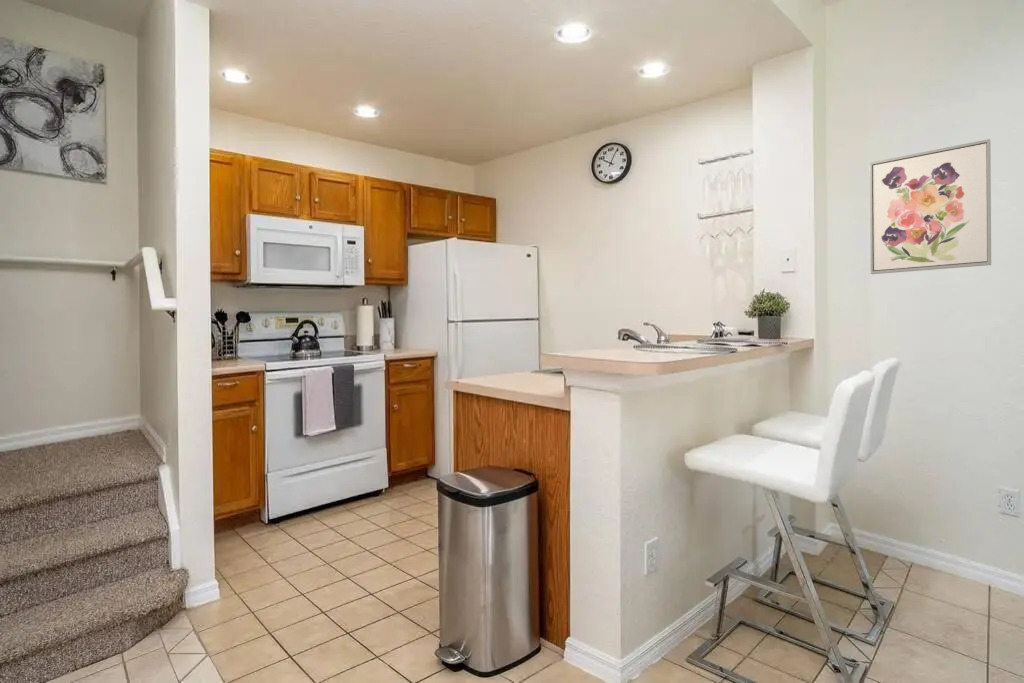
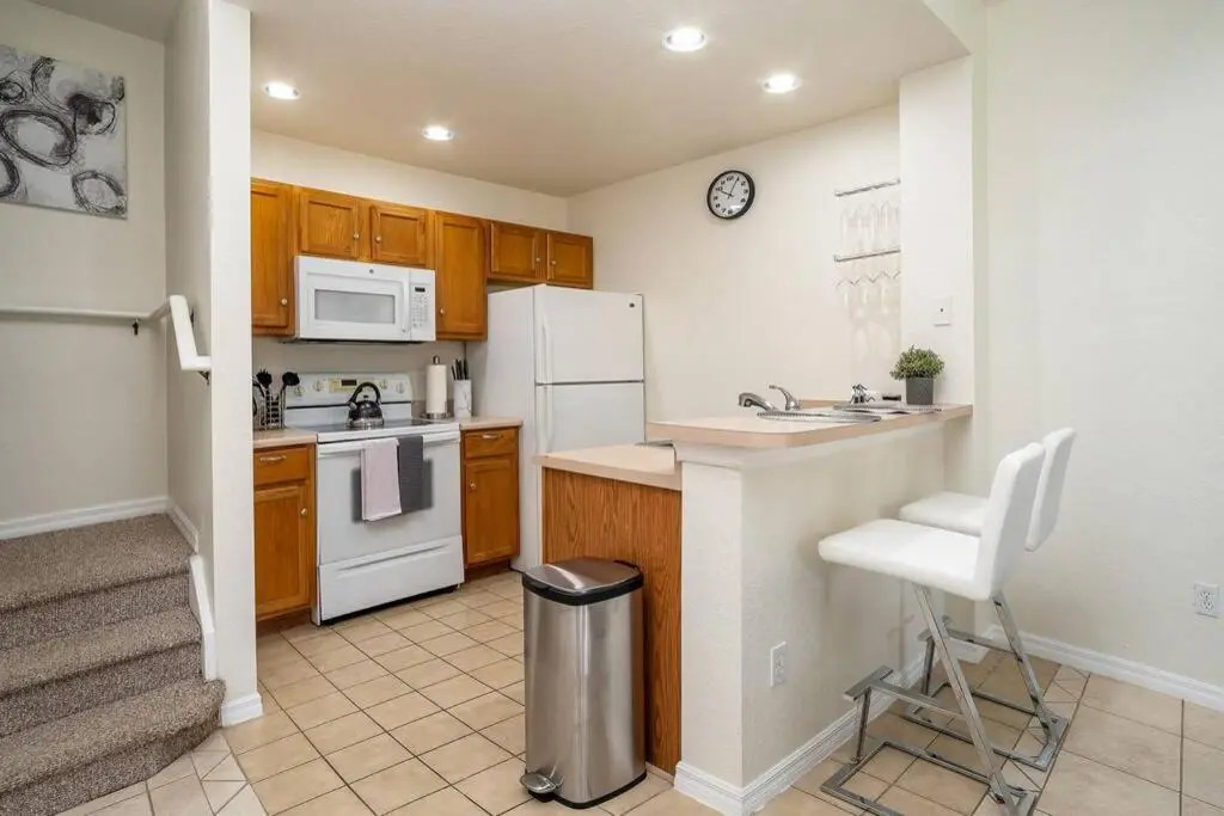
- wall art [869,138,992,275]
